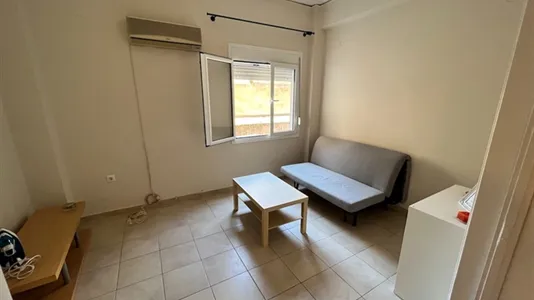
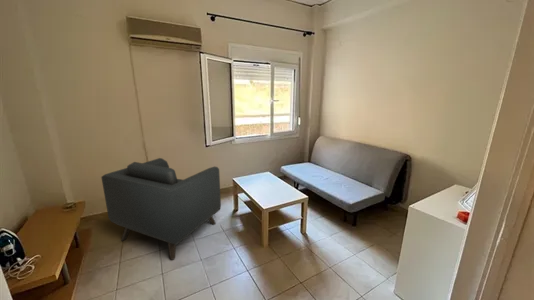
+ armchair [100,157,222,261]
